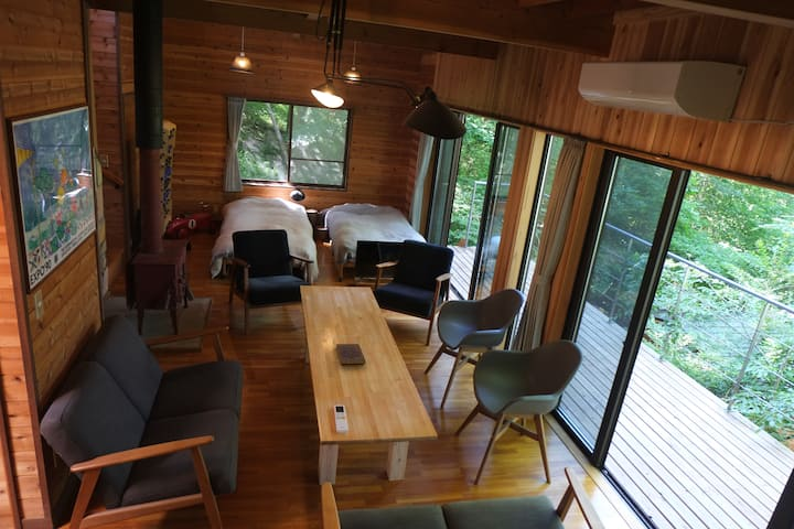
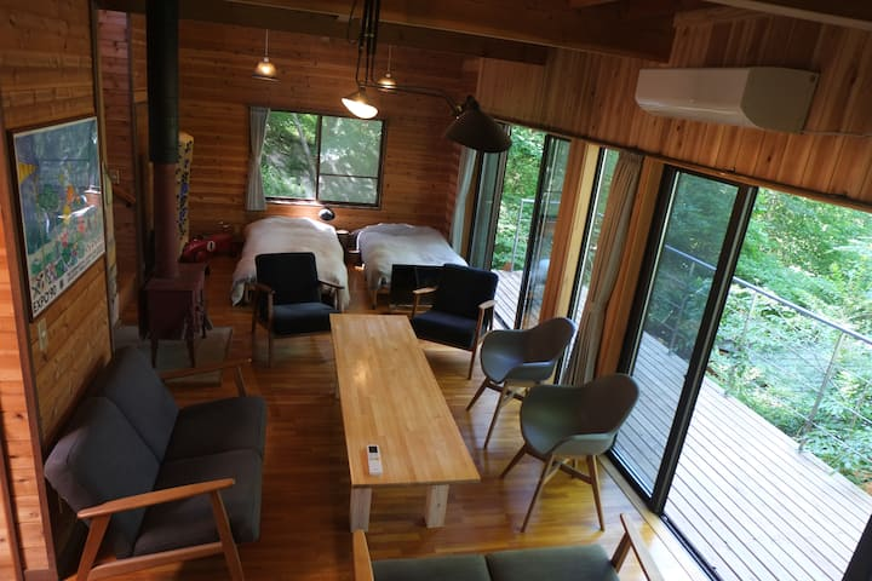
- book [335,343,366,365]
